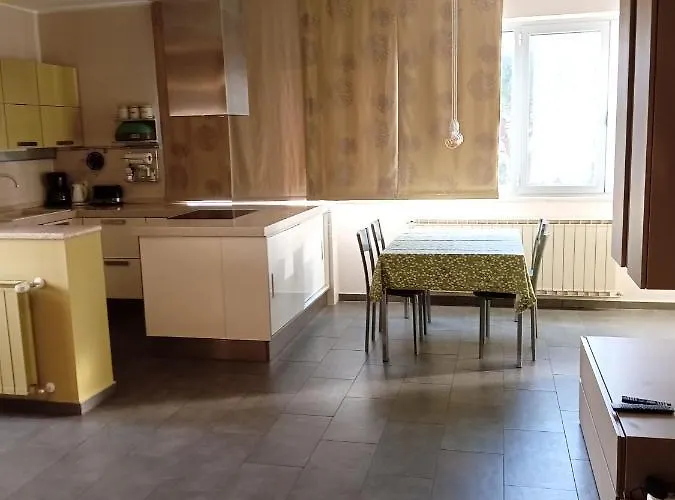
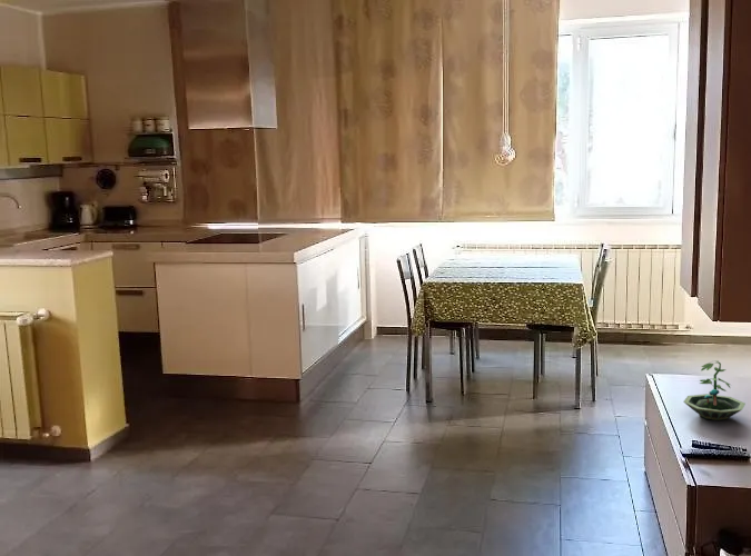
+ terrarium [682,359,747,421]
